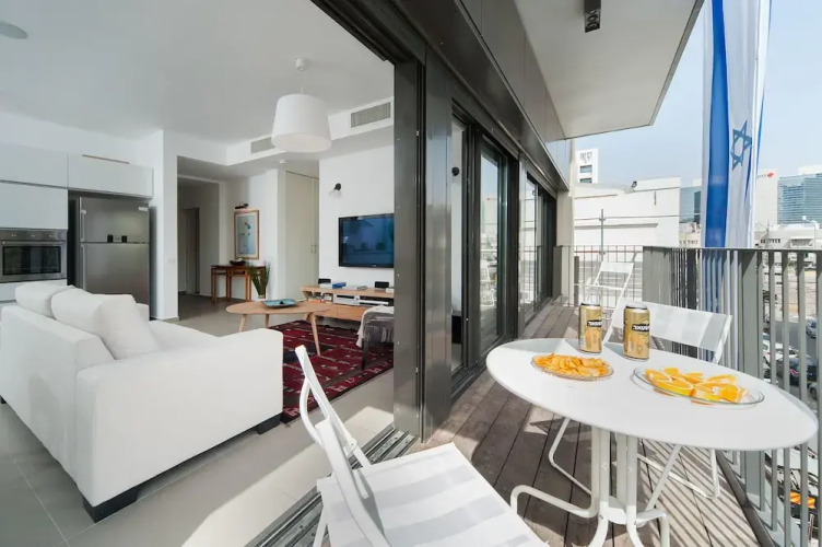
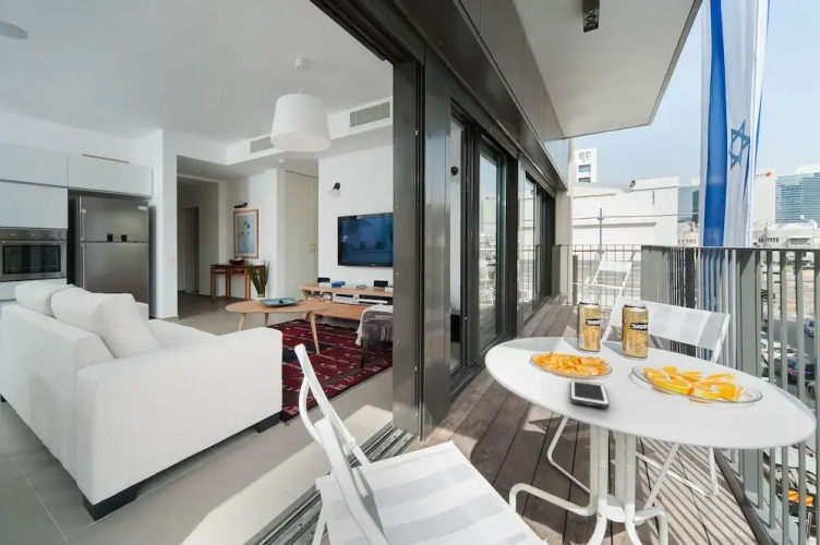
+ cell phone [569,378,611,409]
